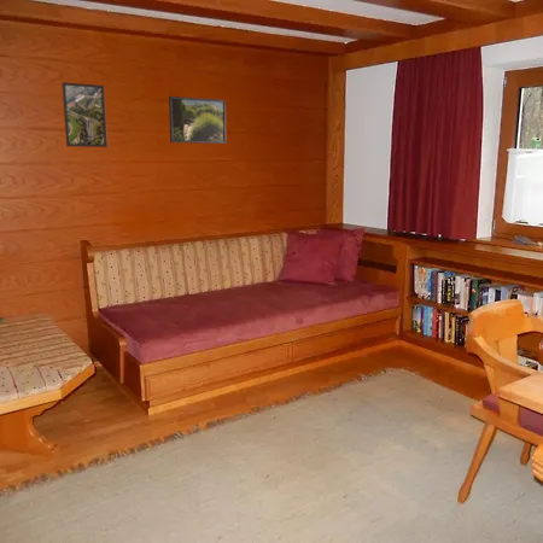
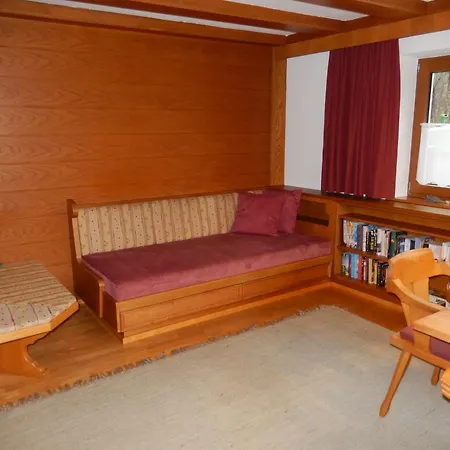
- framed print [168,95,227,145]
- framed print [60,81,109,148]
